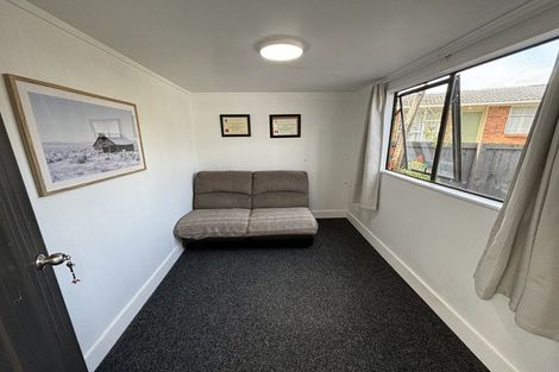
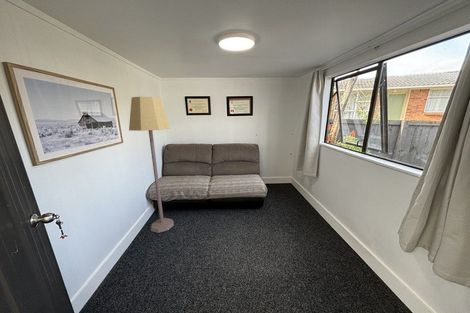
+ lamp [128,96,175,234]
